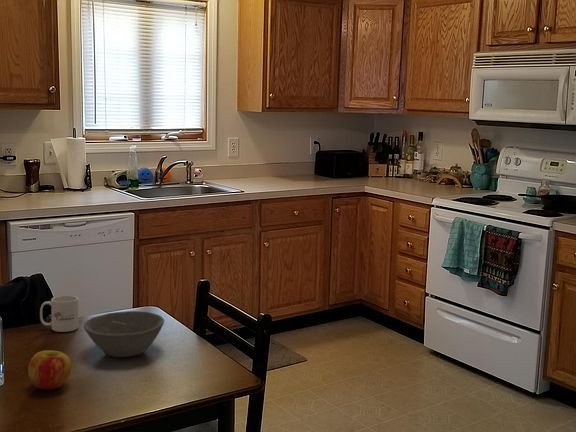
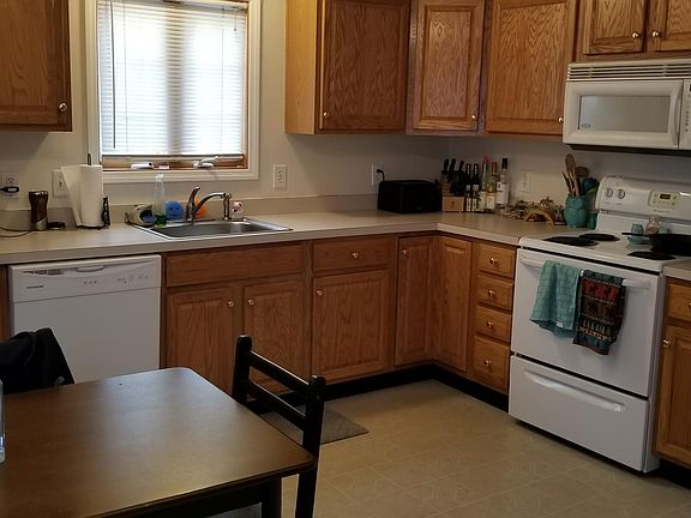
- bowl [83,310,165,358]
- mug [39,294,79,333]
- apple [27,350,72,390]
